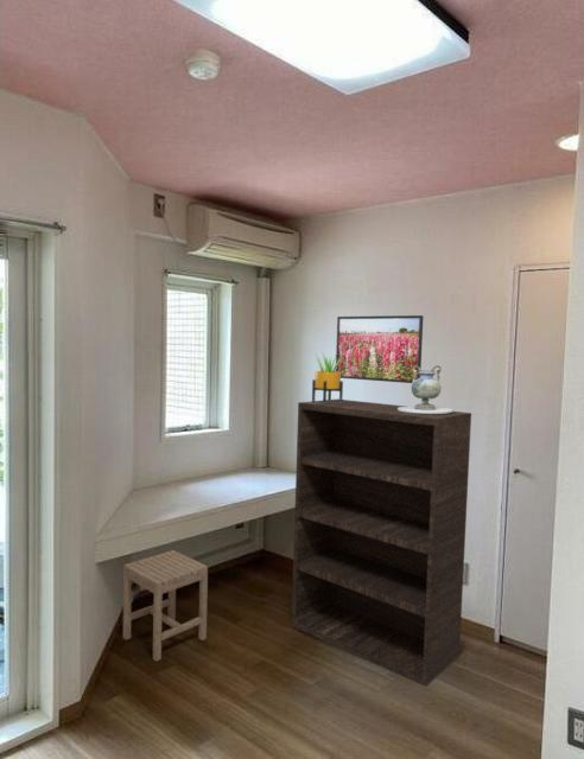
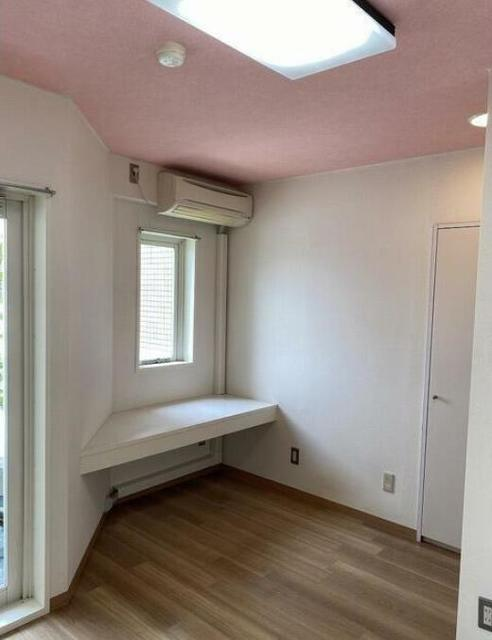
- potted plant [311,350,344,403]
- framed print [335,314,425,384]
- stool [122,549,209,663]
- decorative vase [398,364,455,414]
- bookshelf [291,398,472,688]
